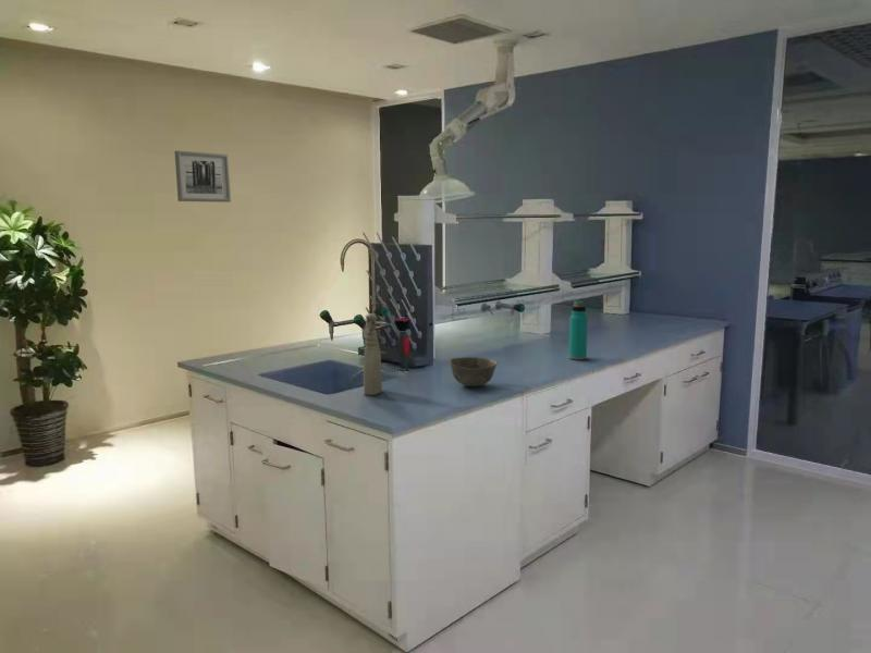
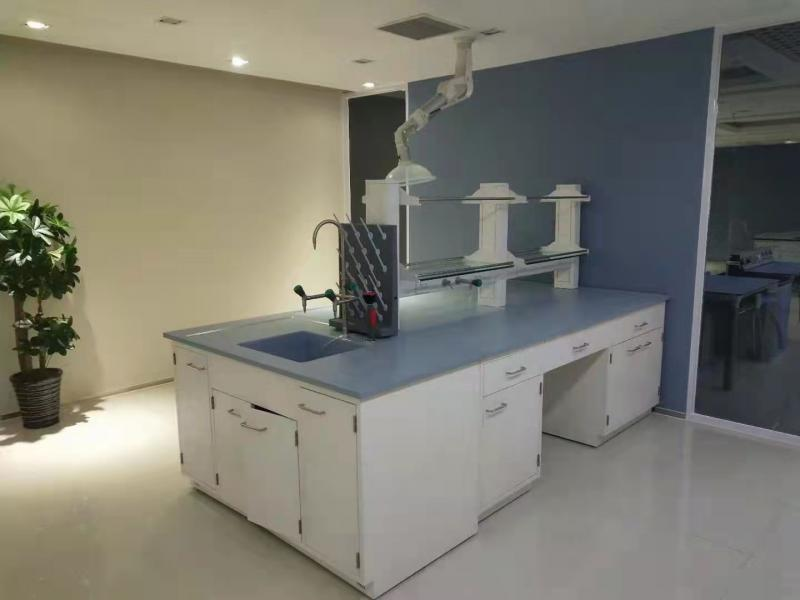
- water bottle [568,299,589,361]
- wall art [173,150,232,204]
- bowl [449,356,499,387]
- spray bottle [363,313,383,396]
